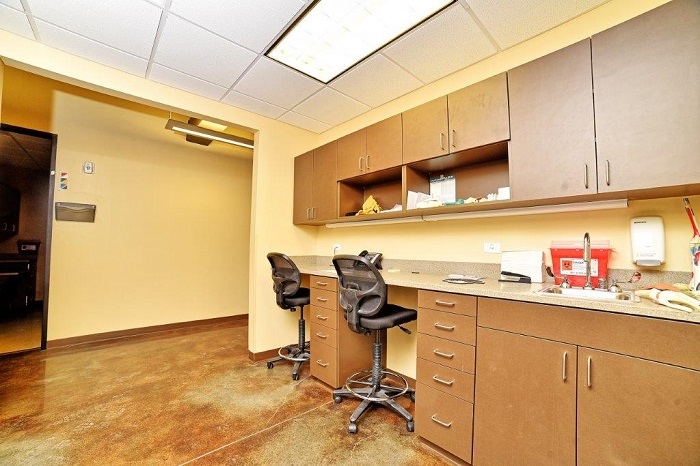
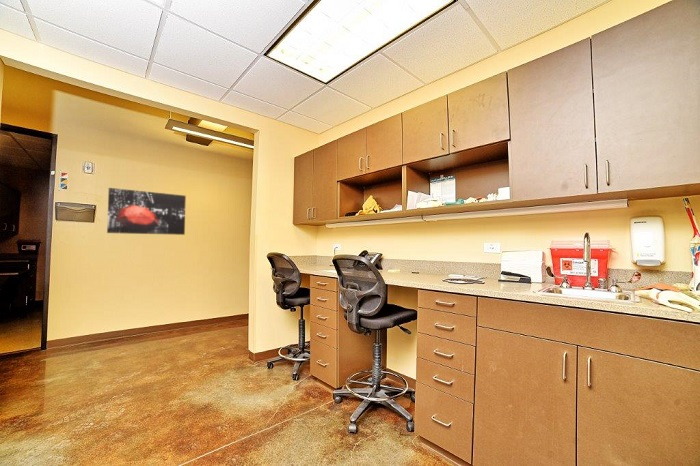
+ wall art [106,187,187,236]
